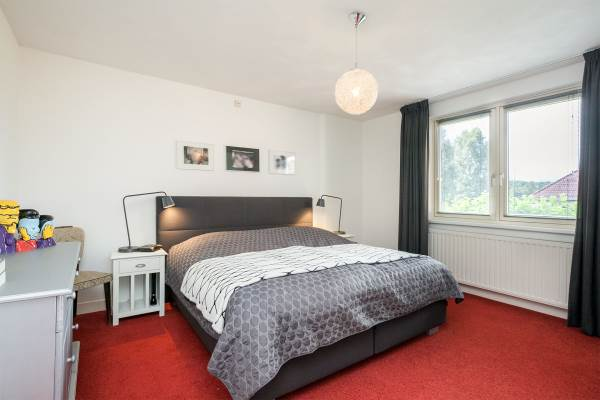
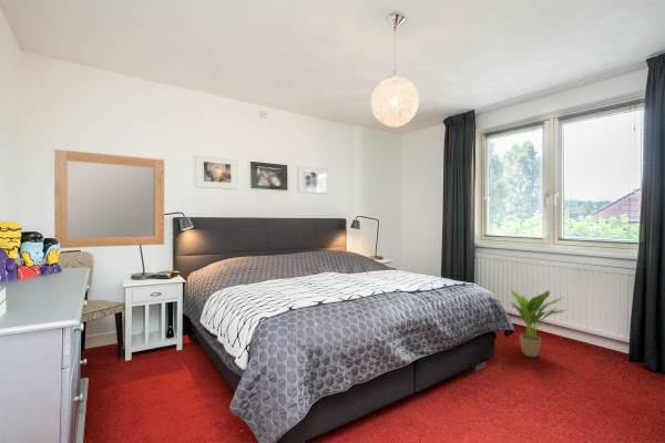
+ home mirror [53,148,165,249]
+ potted plant [509,288,569,358]
